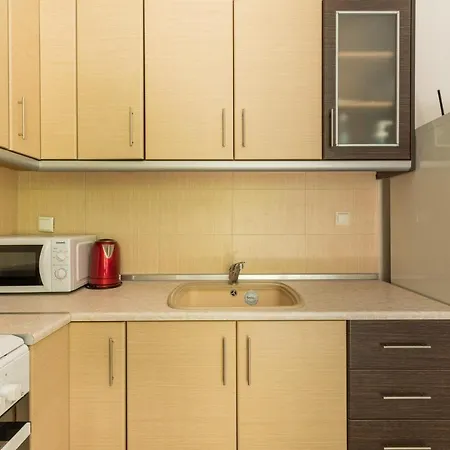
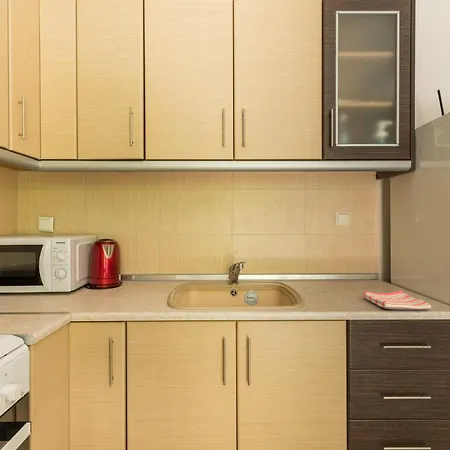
+ dish towel [363,290,432,311]
